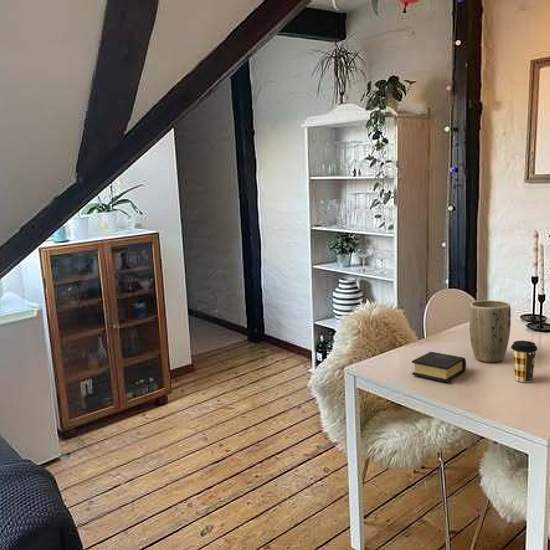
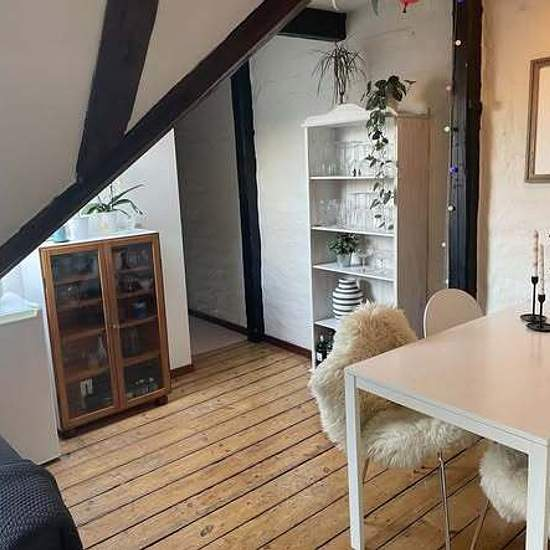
- plant pot [468,299,512,363]
- coffee cup [510,340,538,383]
- book [411,351,467,383]
